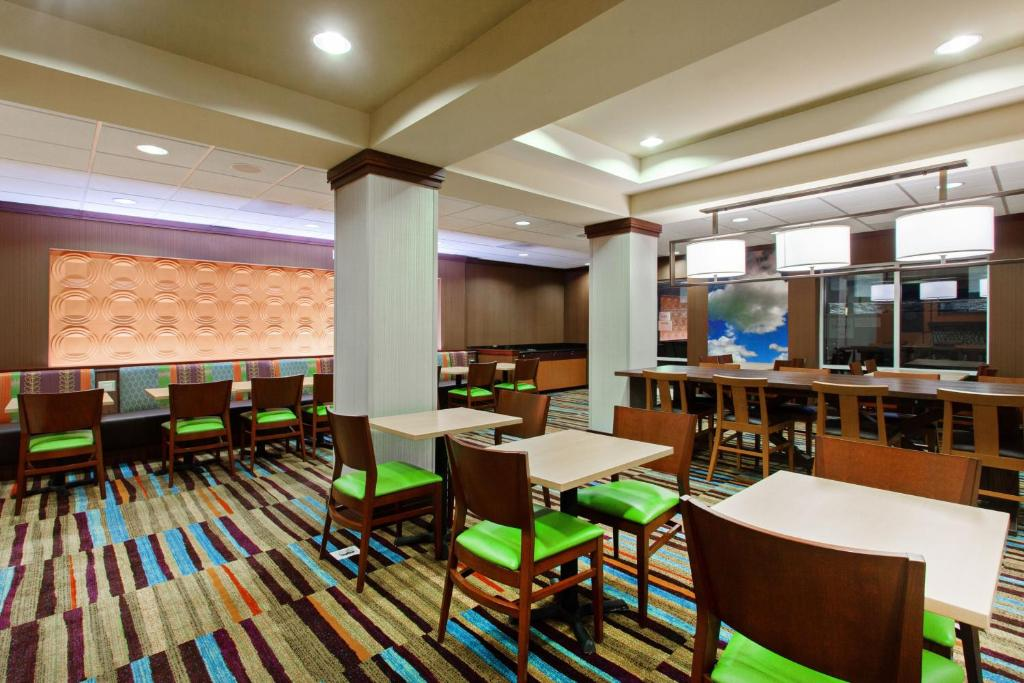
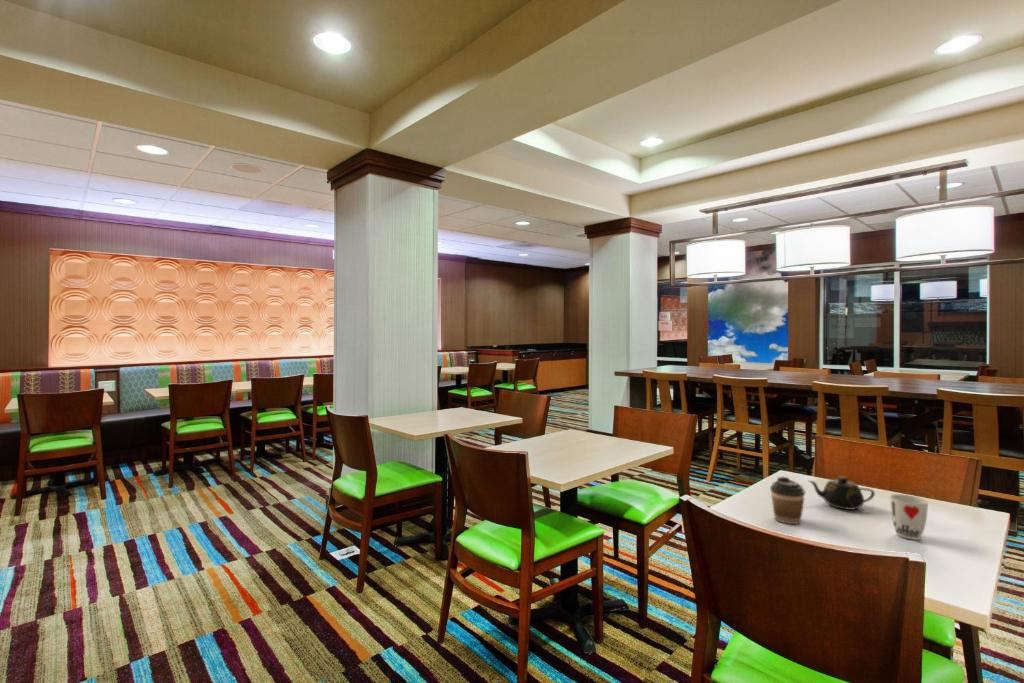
+ coffee cup [769,476,806,525]
+ cup [889,493,929,541]
+ teapot [808,475,876,511]
